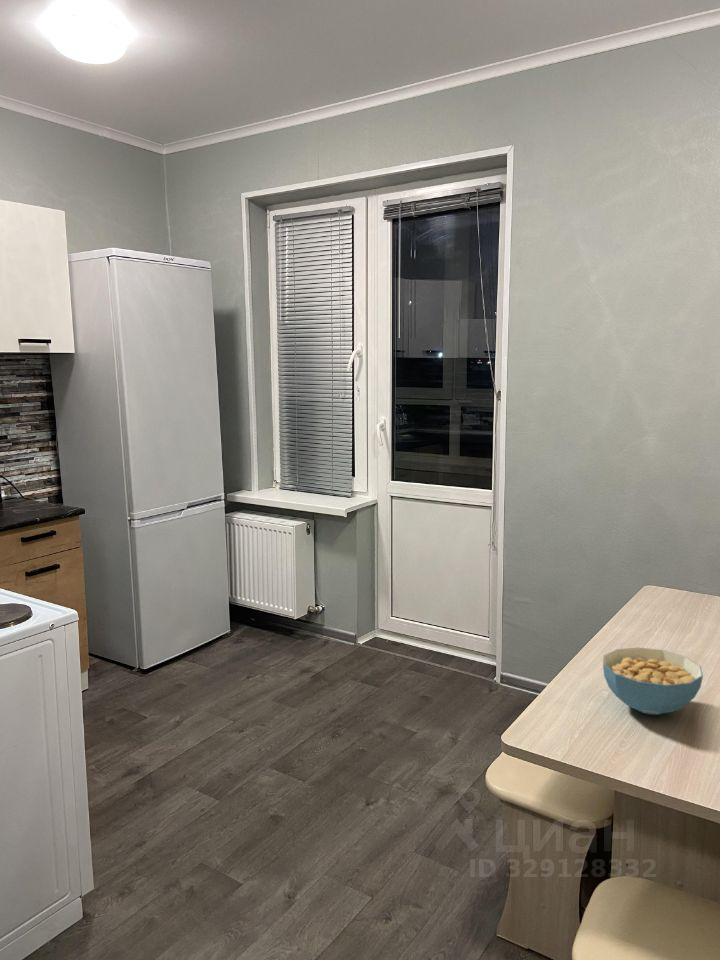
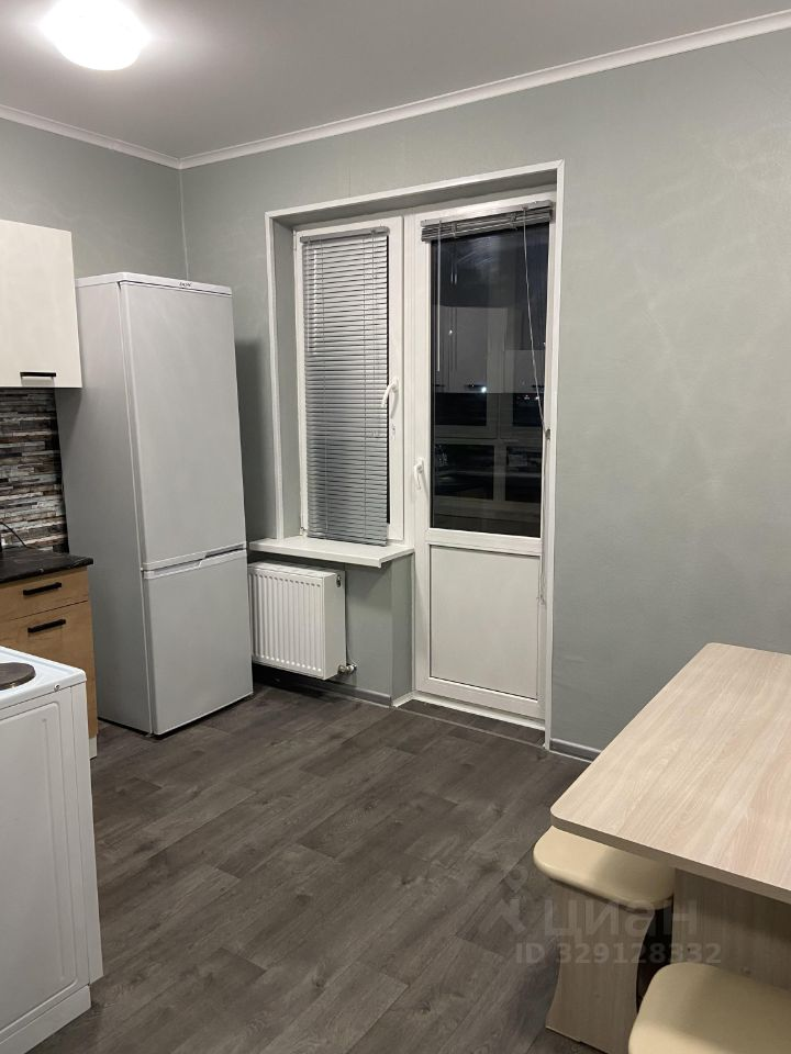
- cereal bowl [602,647,704,716]
